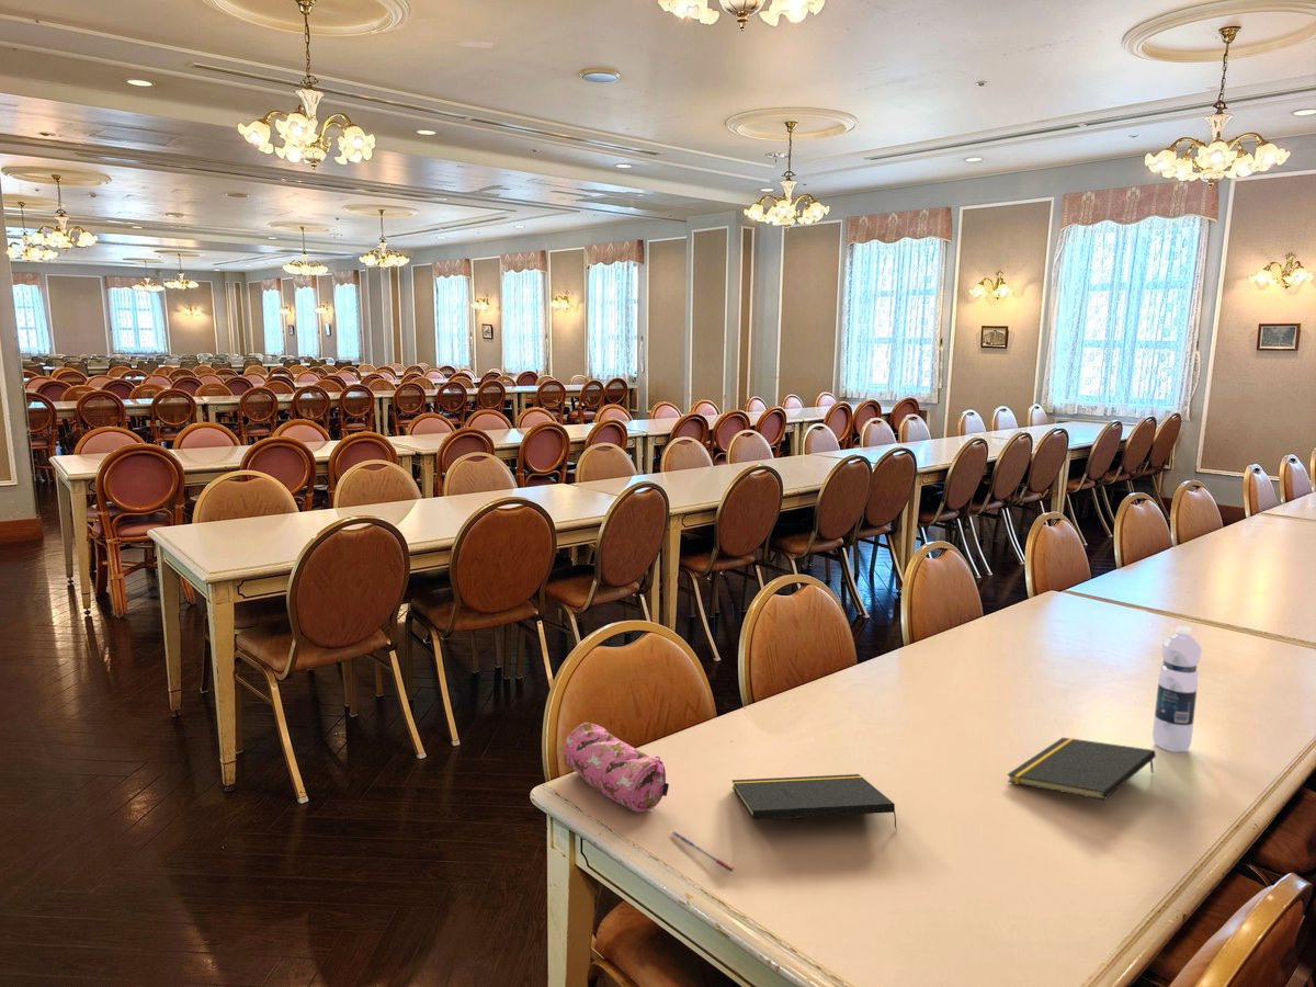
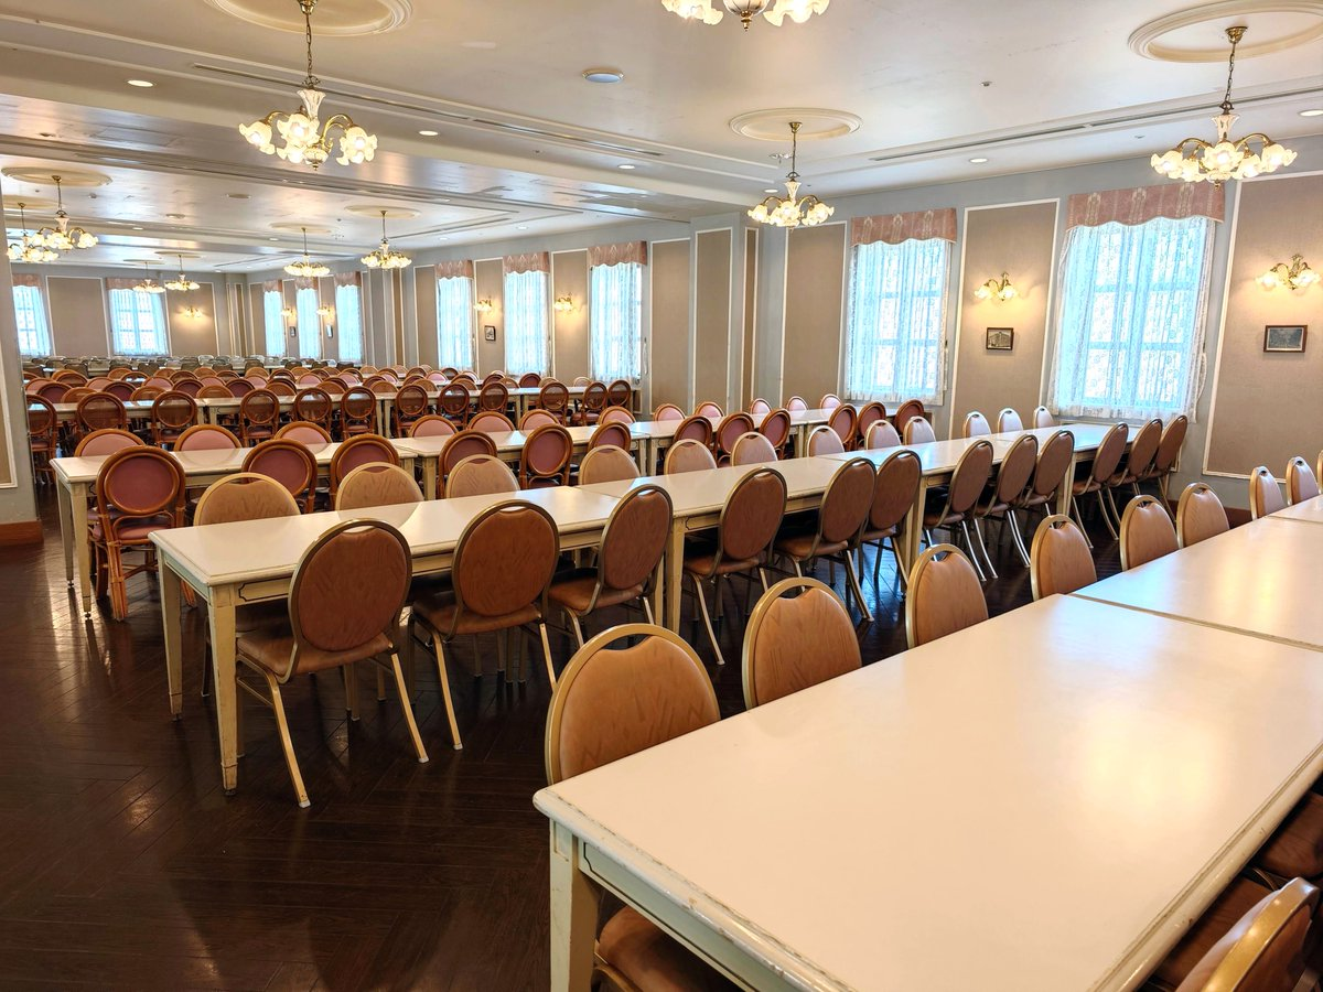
- pen [670,830,735,873]
- water bottle [1152,625,1203,752]
- pencil case [563,722,670,814]
- notepad [731,773,898,831]
- notepad [1007,736,1157,801]
